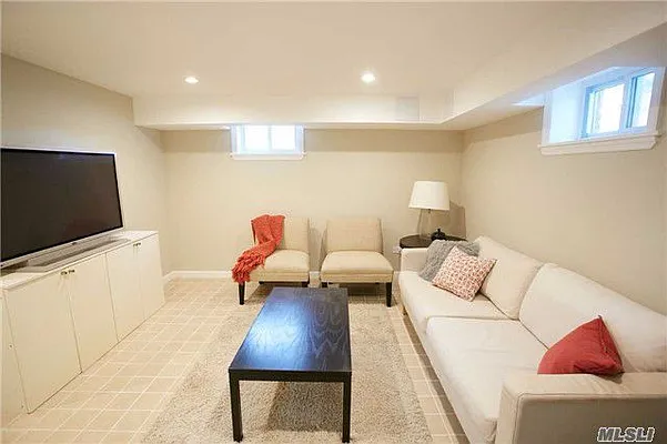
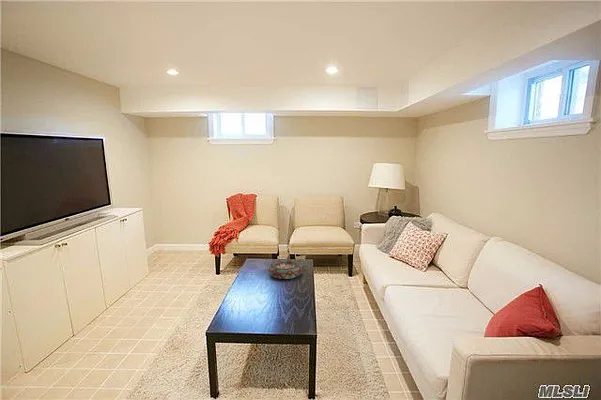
+ decorative bowl [268,259,303,280]
